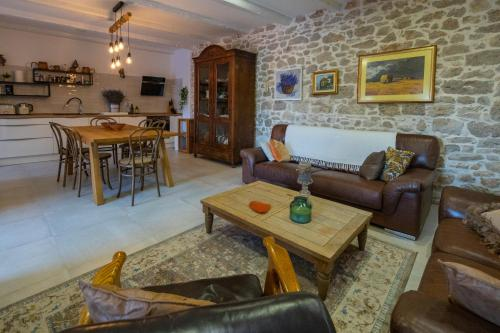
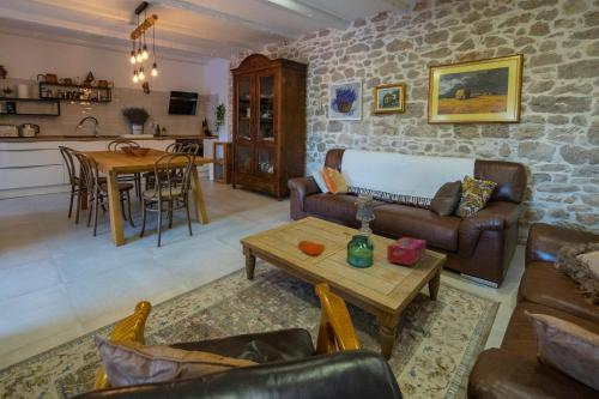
+ tissue box [386,236,428,266]
